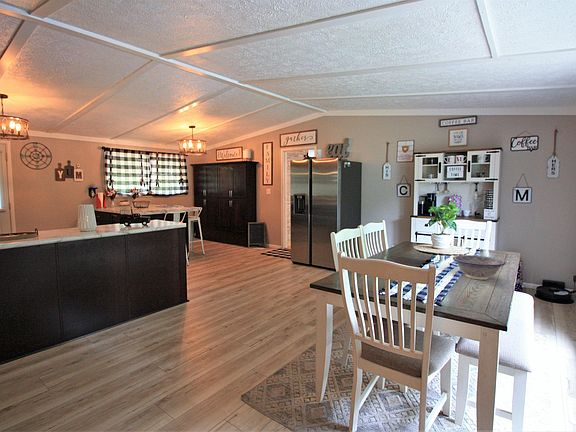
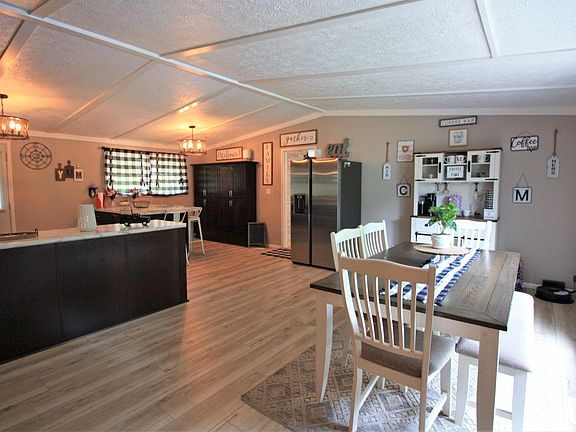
- decorative bowl [452,254,507,281]
